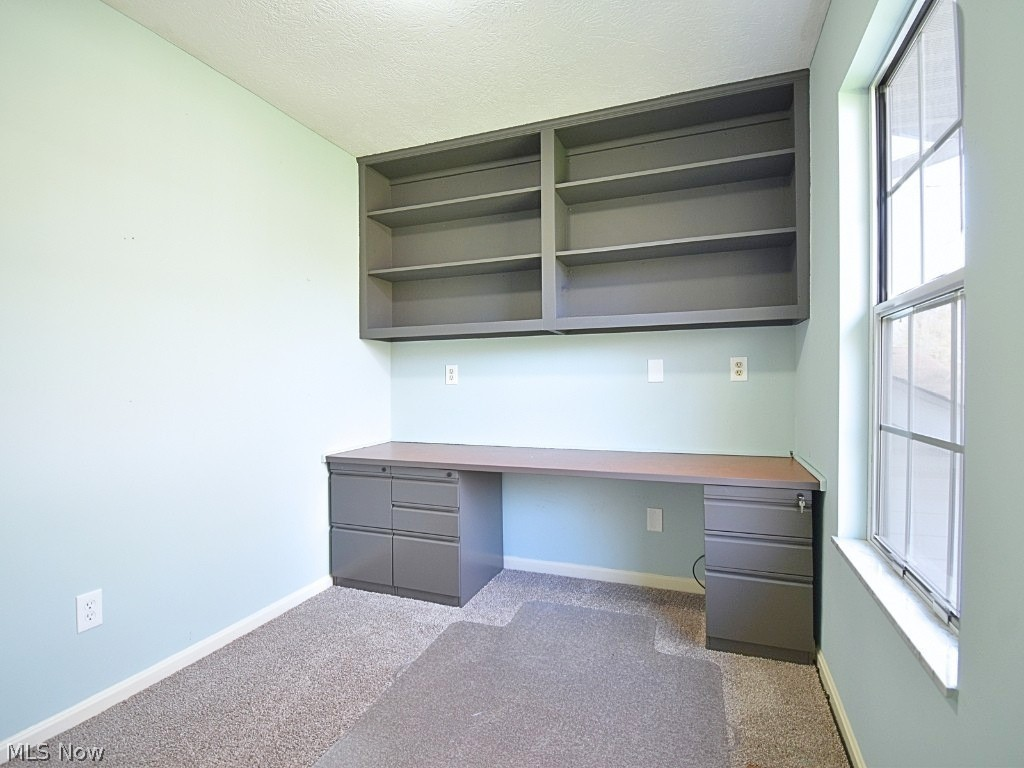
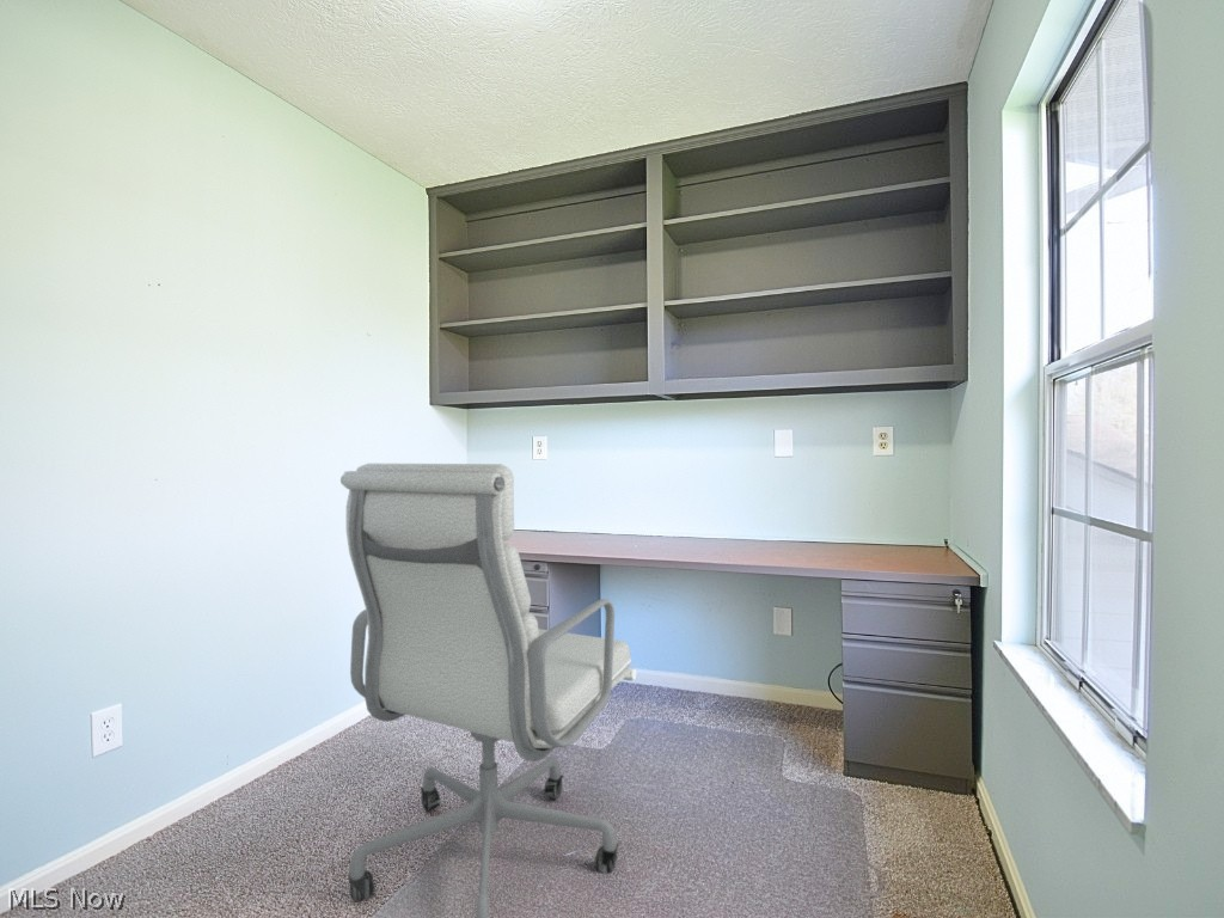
+ office chair [339,463,638,918]
